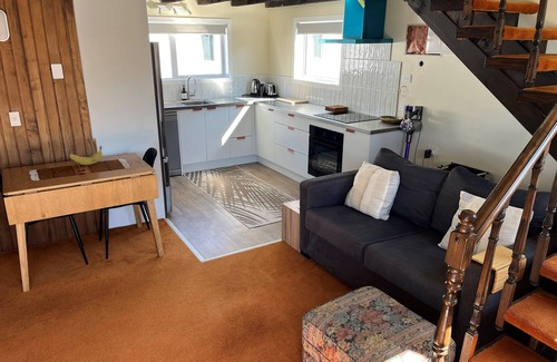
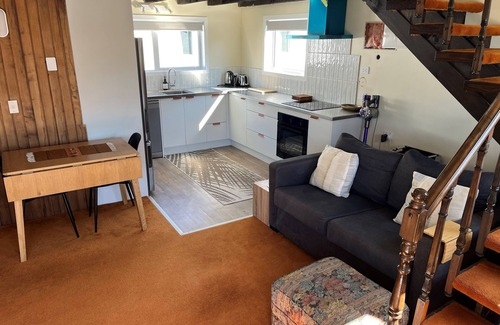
- banana [68,145,104,166]
